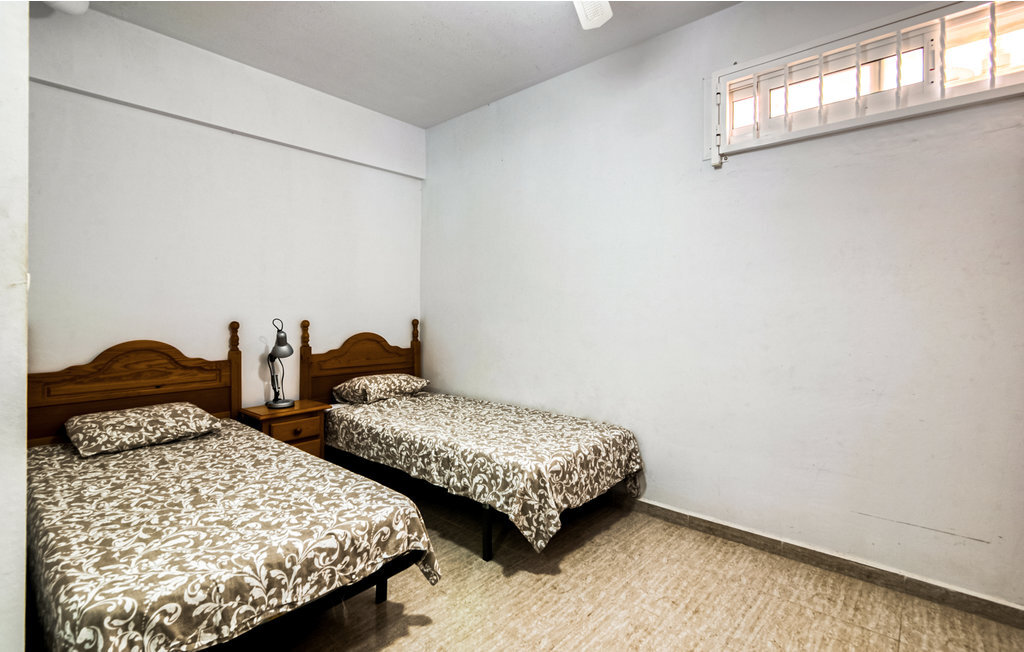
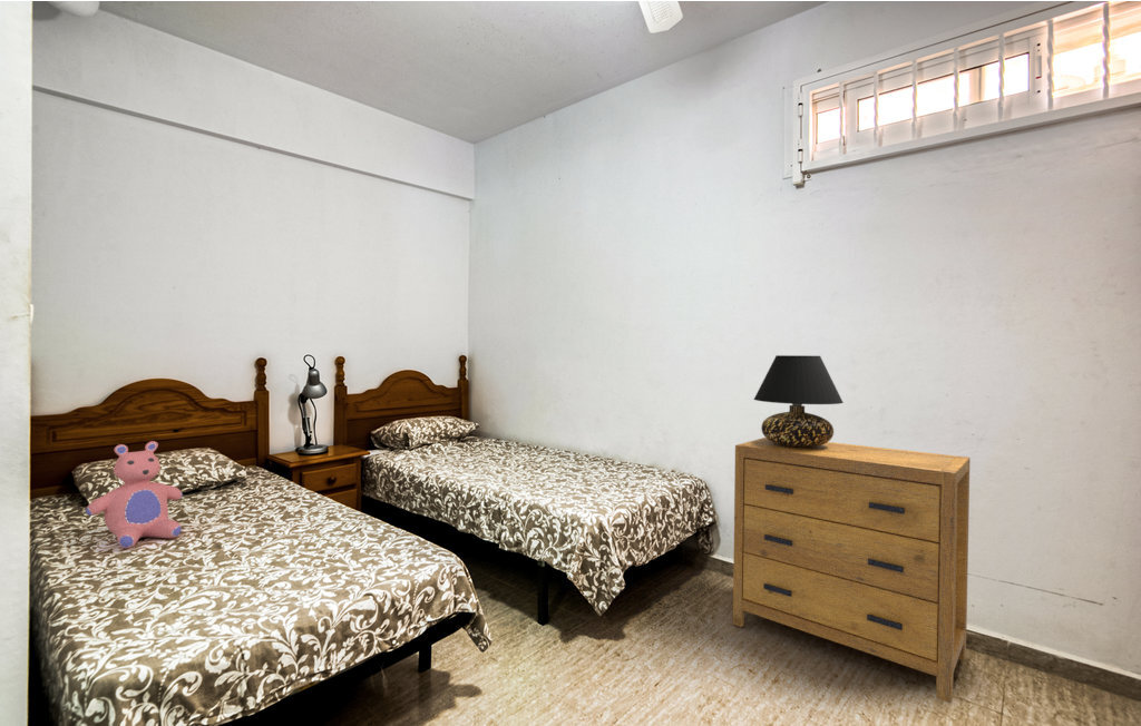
+ dresser [732,436,971,704]
+ teddy bear [85,440,184,549]
+ table lamp [753,354,845,448]
